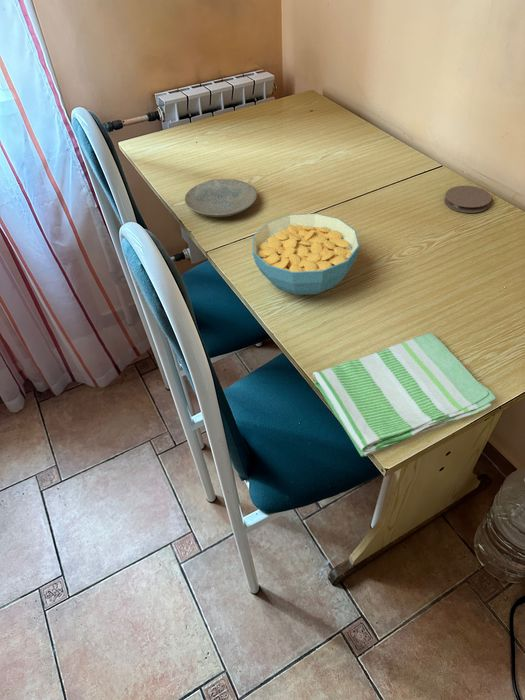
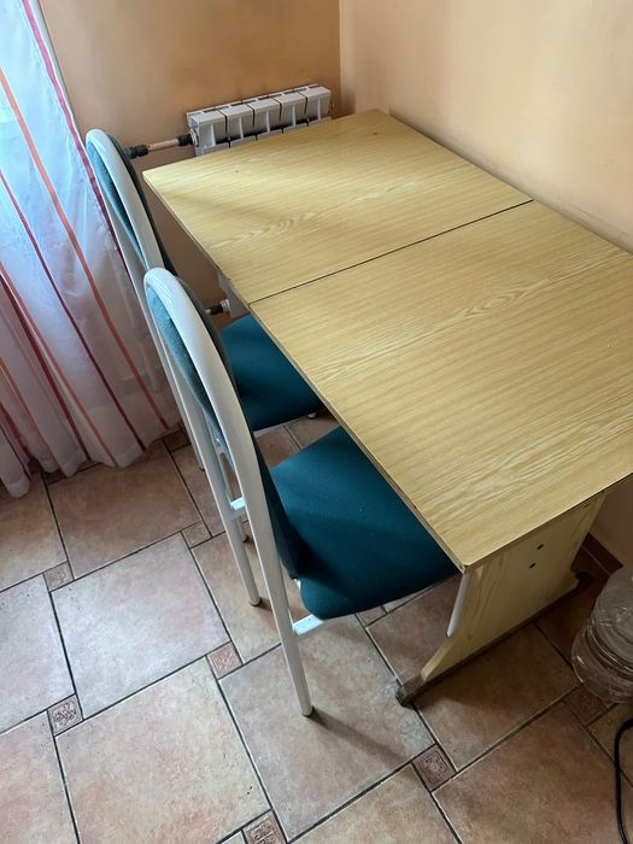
- plate [184,178,258,218]
- coaster [443,185,492,214]
- dish towel [312,332,497,458]
- cereal bowl [251,212,360,296]
